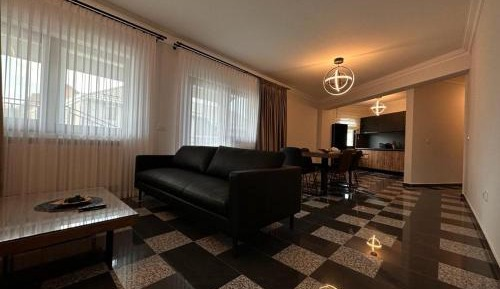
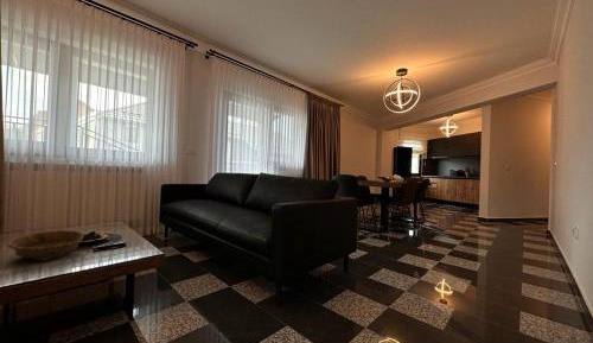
+ decorative bowl [6,229,85,260]
